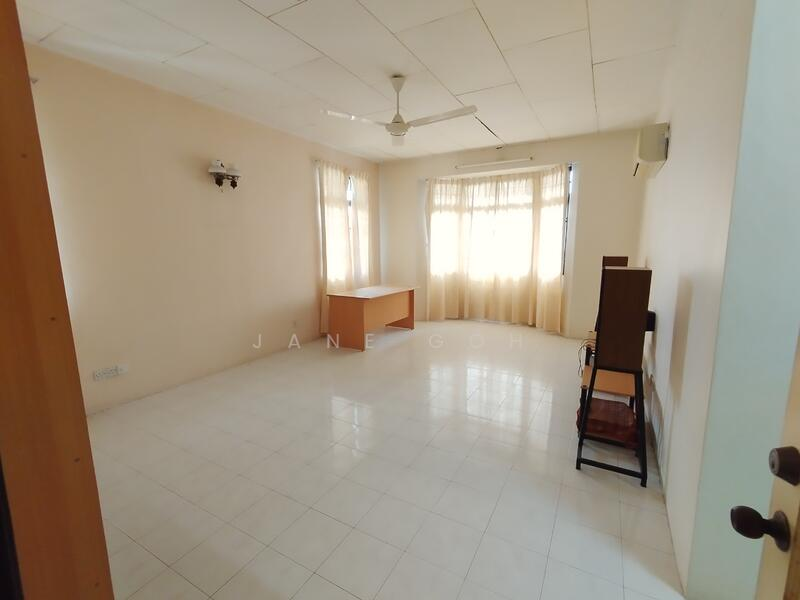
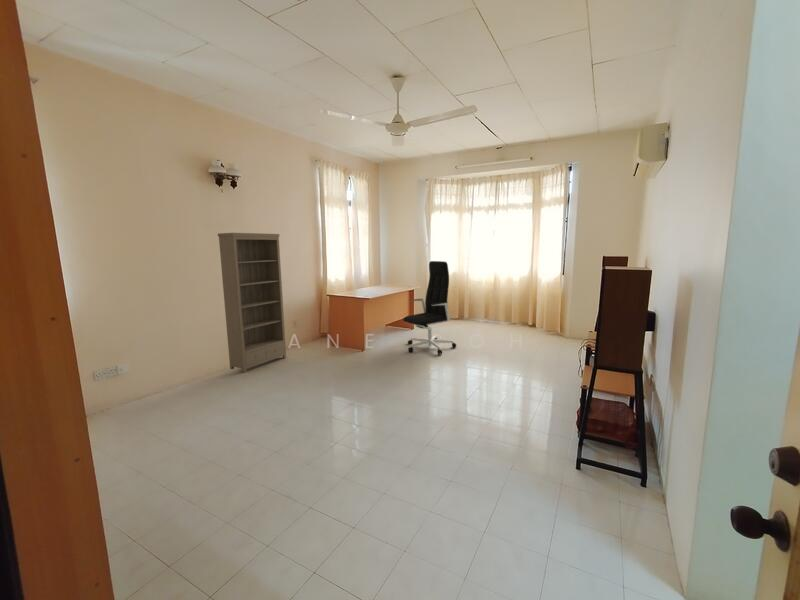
+ bookshelf [217,232,287,373]
+ office chair [402,260,457,355]
